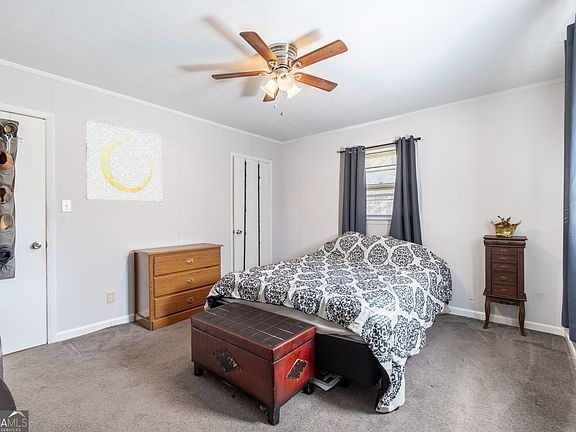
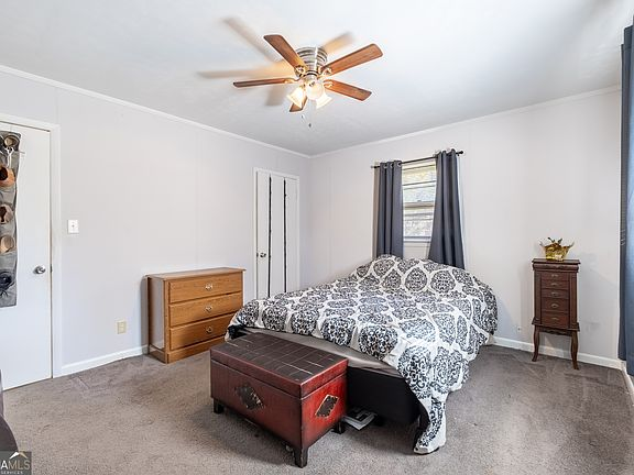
- wall art [84,120,163,202]
